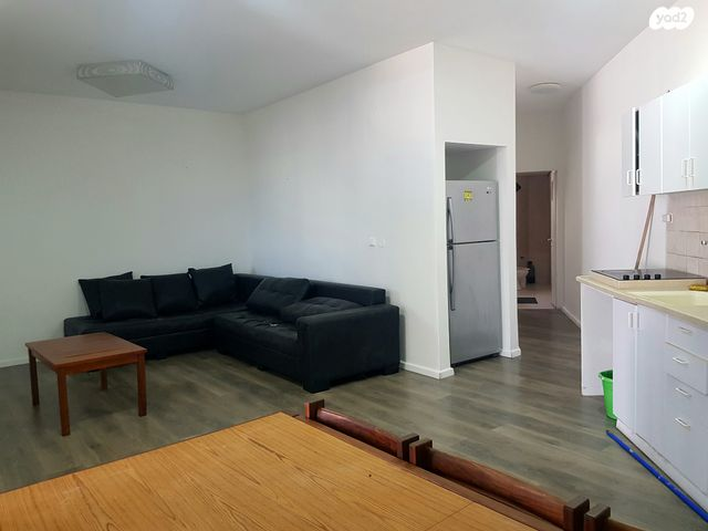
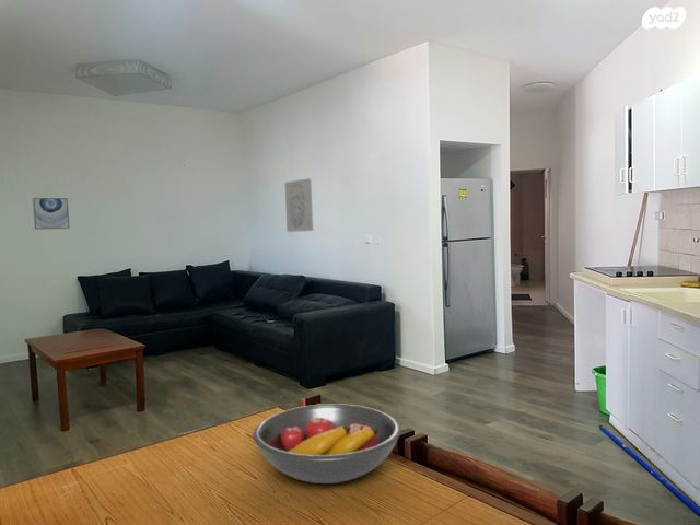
+ wall art [283,177,314,233]
+ fruit bowl [252,402,402,485]
+ wall art [32,197,71,231]
